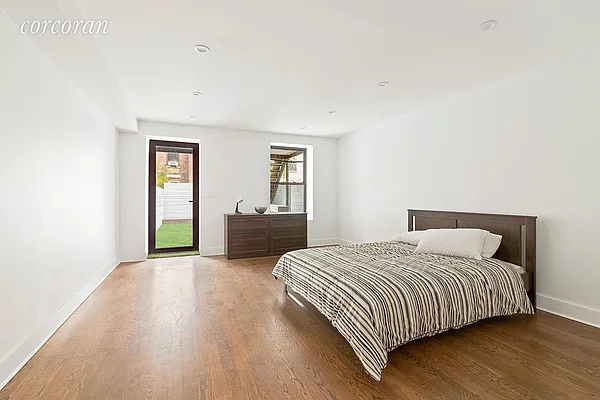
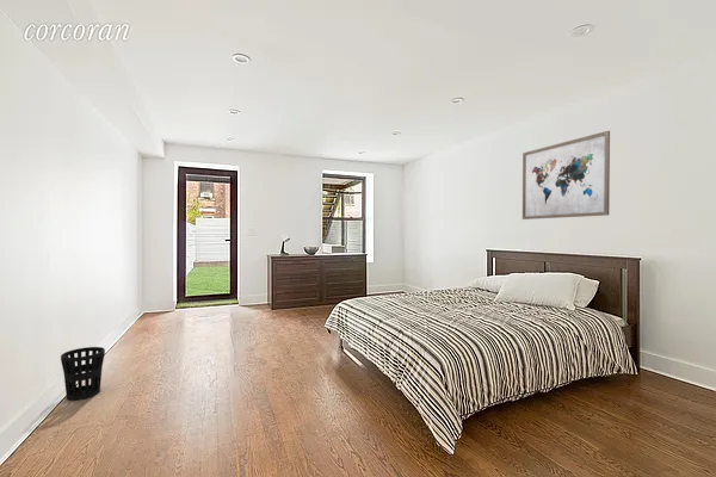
+ wastebasket [60,346,106,402]
+ wall art [521,130,611,221]
